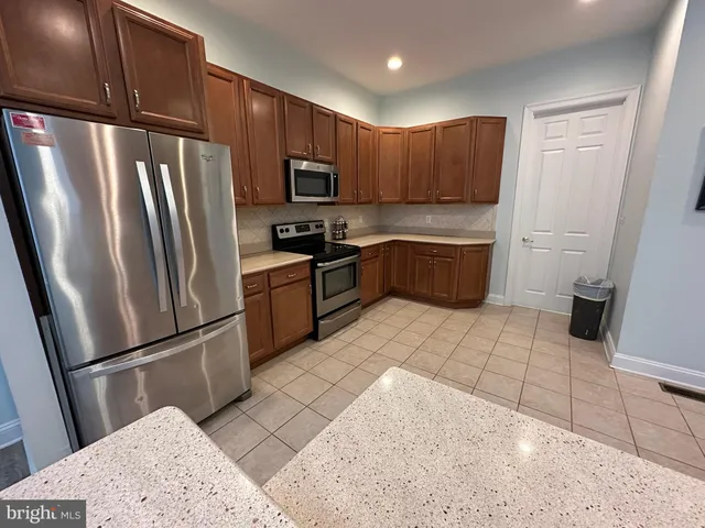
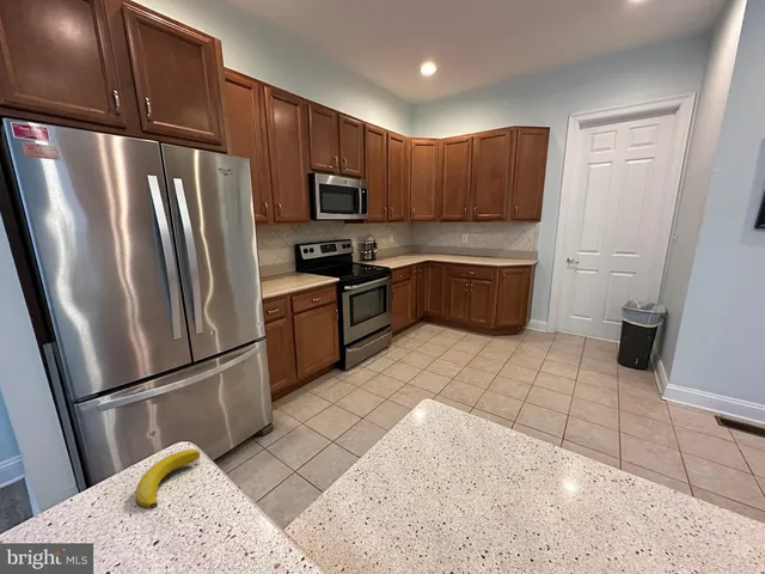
+ banana [135,448,201,509]
